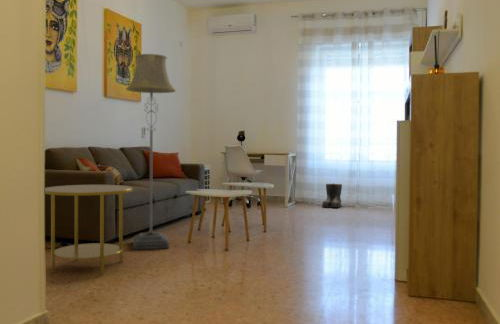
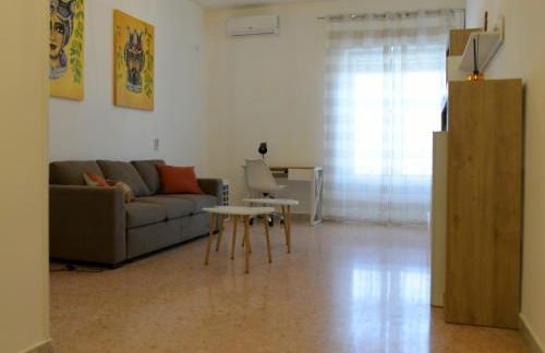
- boots [321,182,343,209]
- floor lamp [125,53,177,250]
- side table [44,184,134,276]
